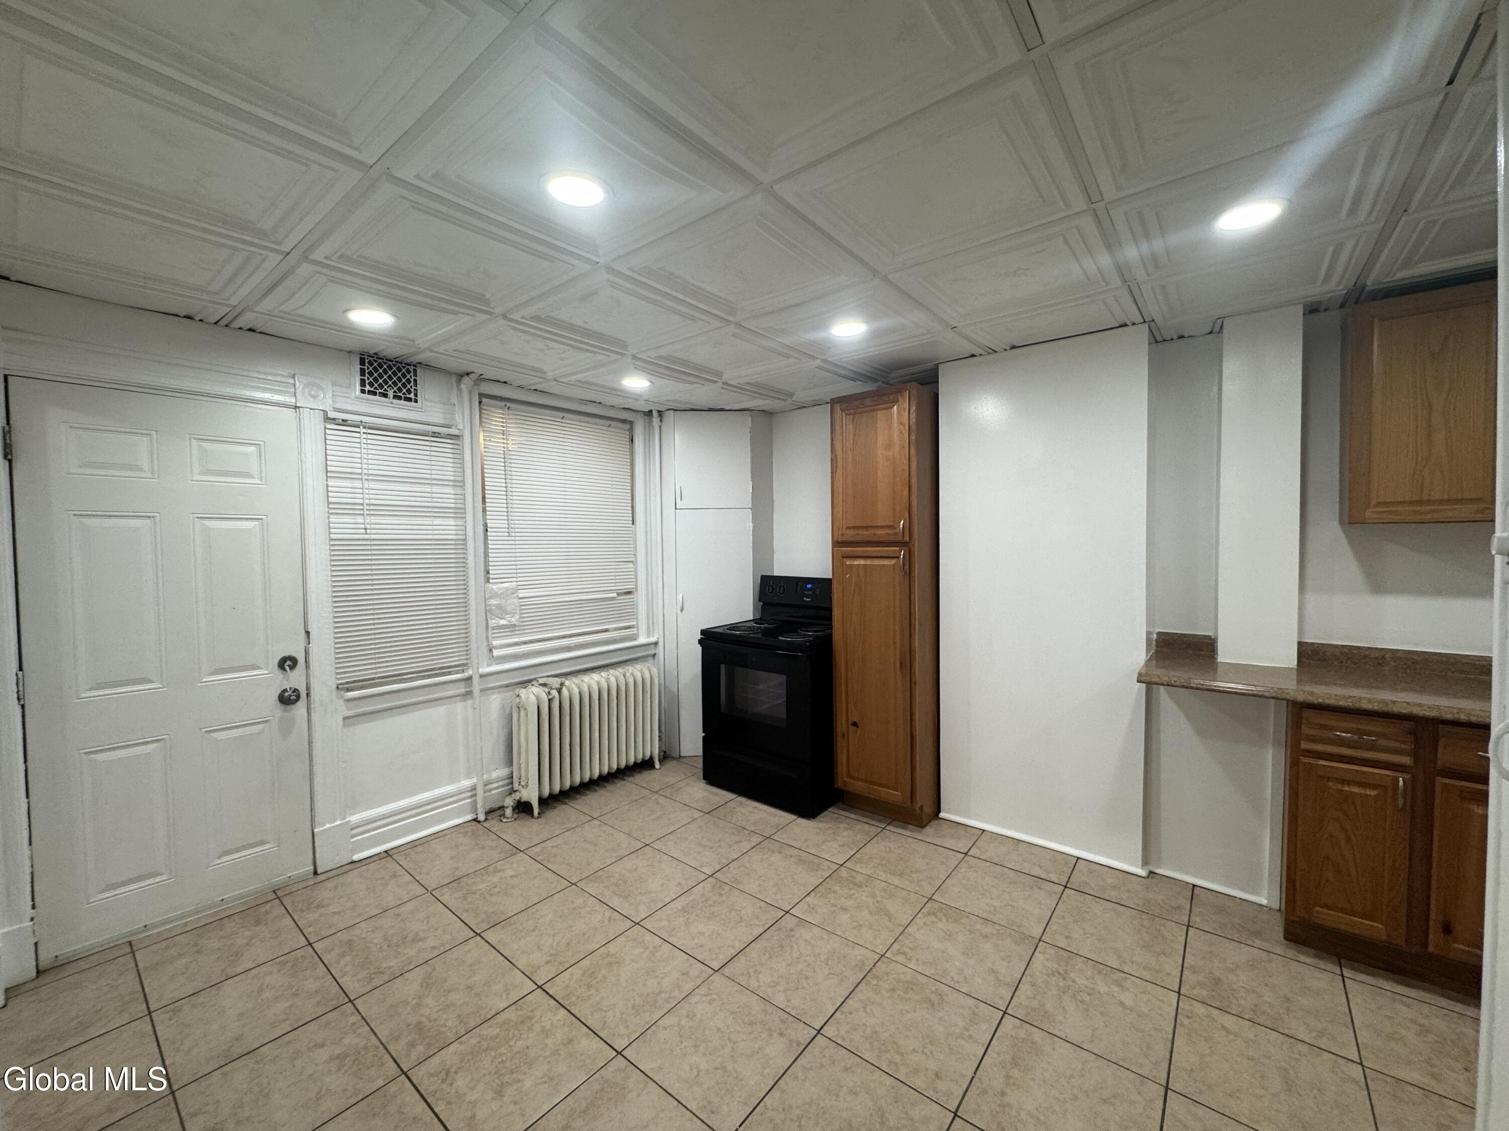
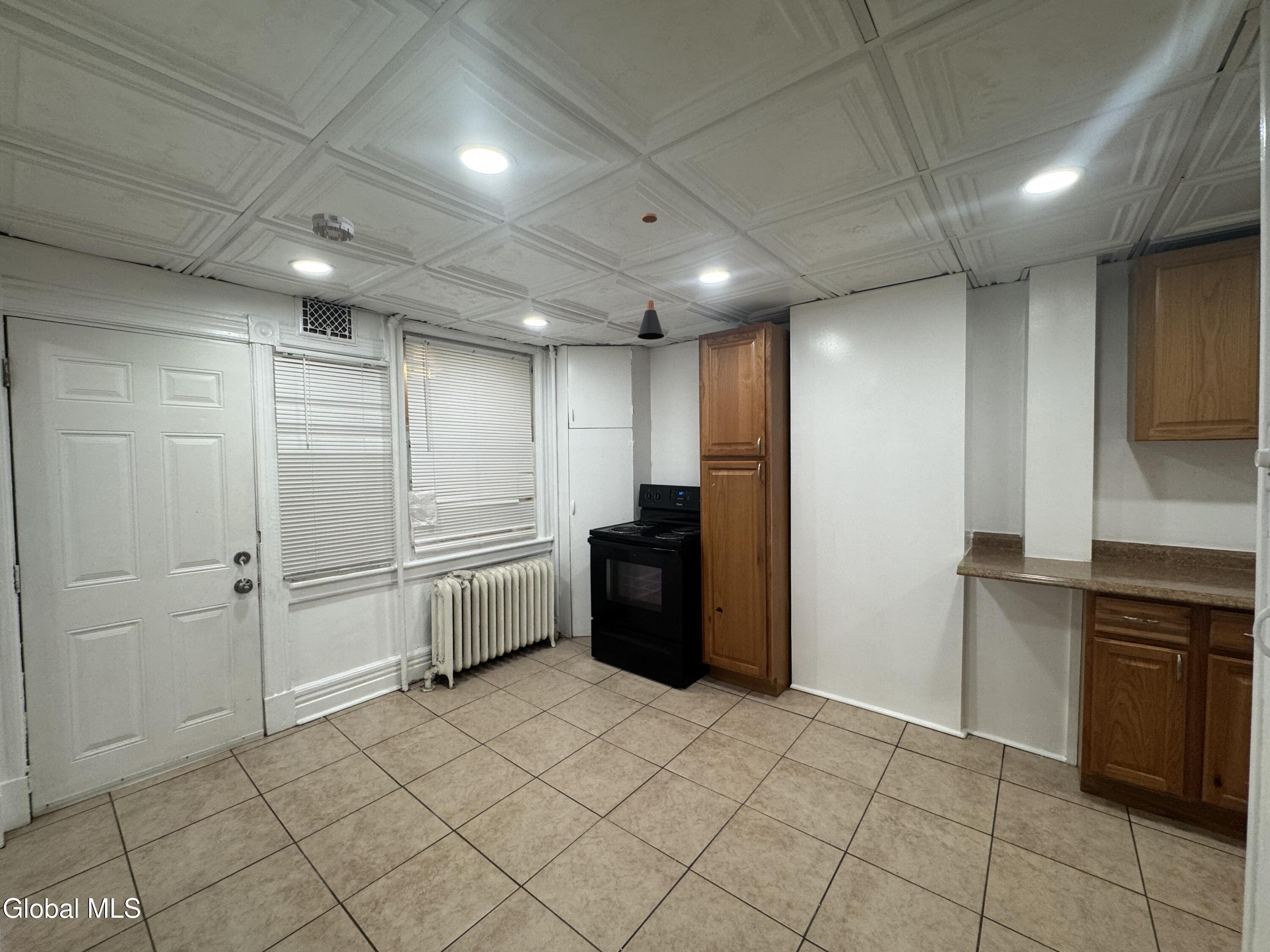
+ pendant lamp [637,213,665,340]
+ smoke detector [312,212,354,242]
